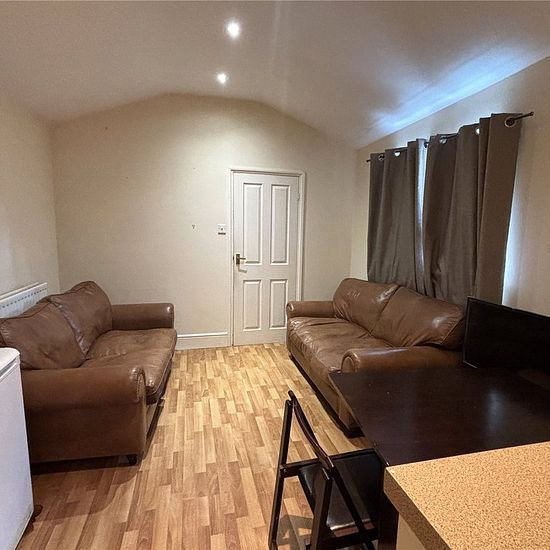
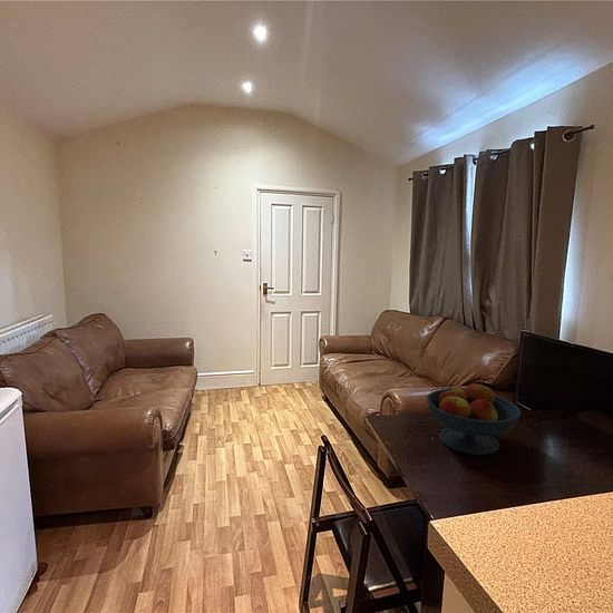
+ fruit bowl [425,381,523,456]
